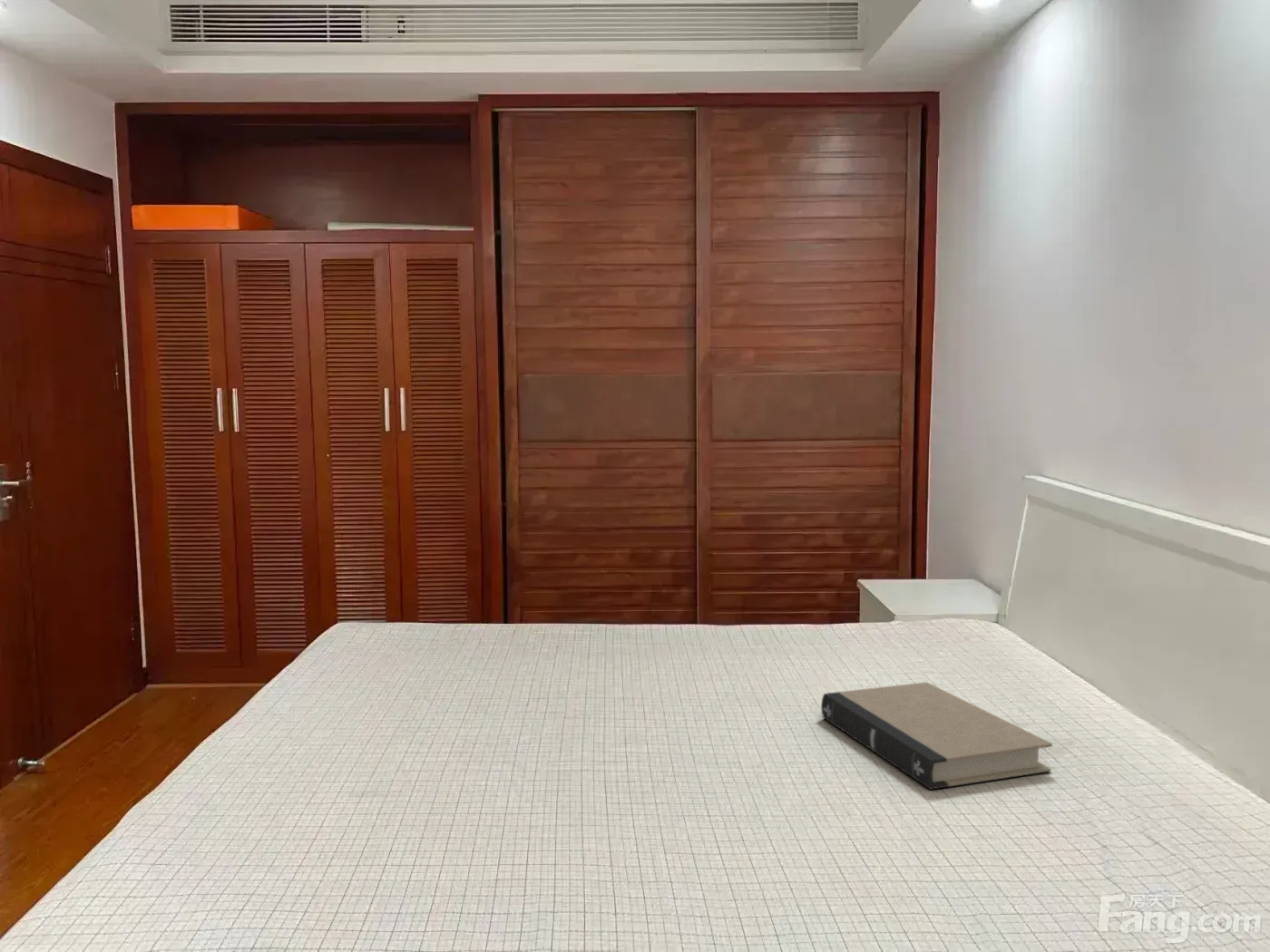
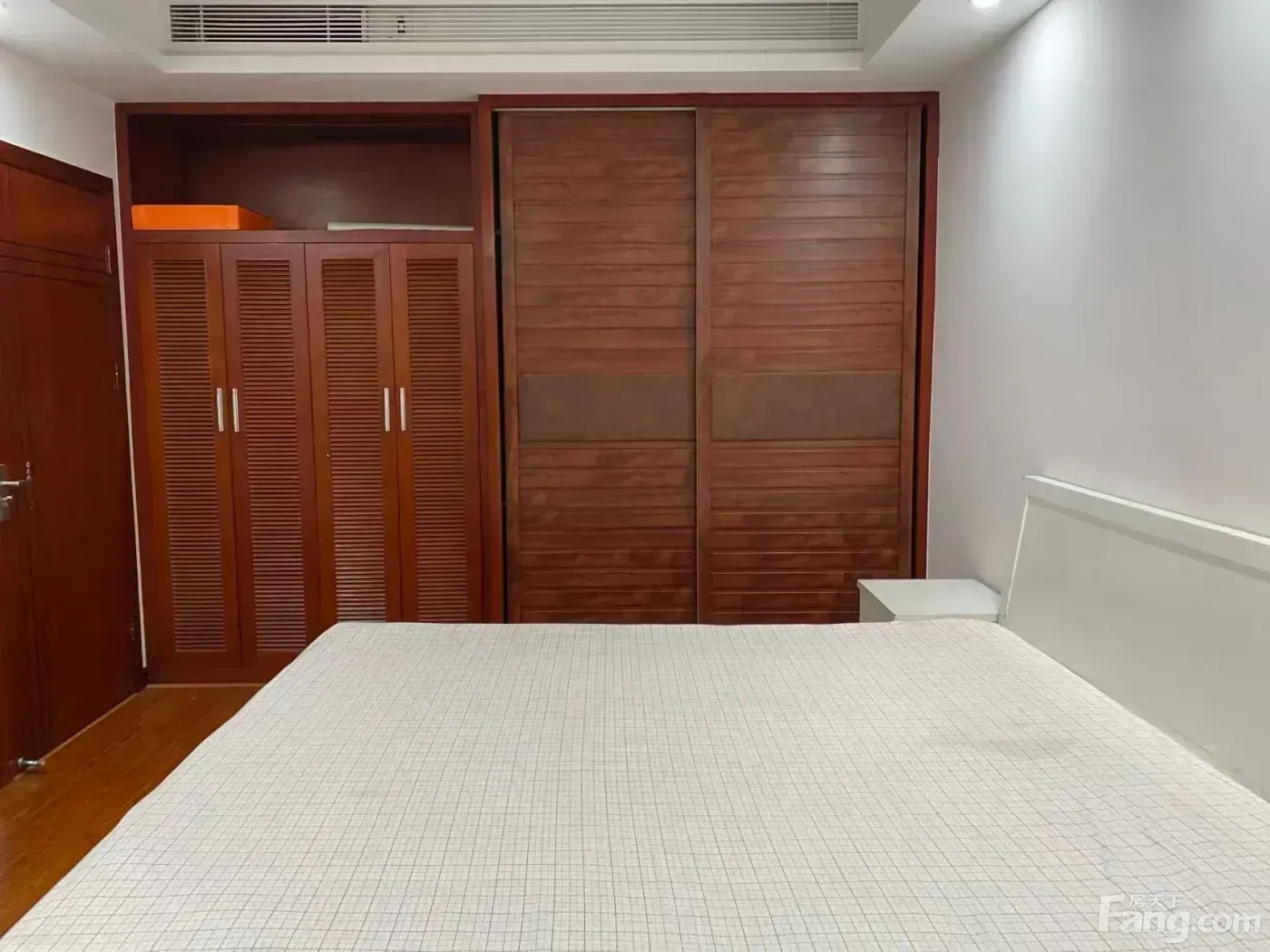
- book [820,682,1053,791]
